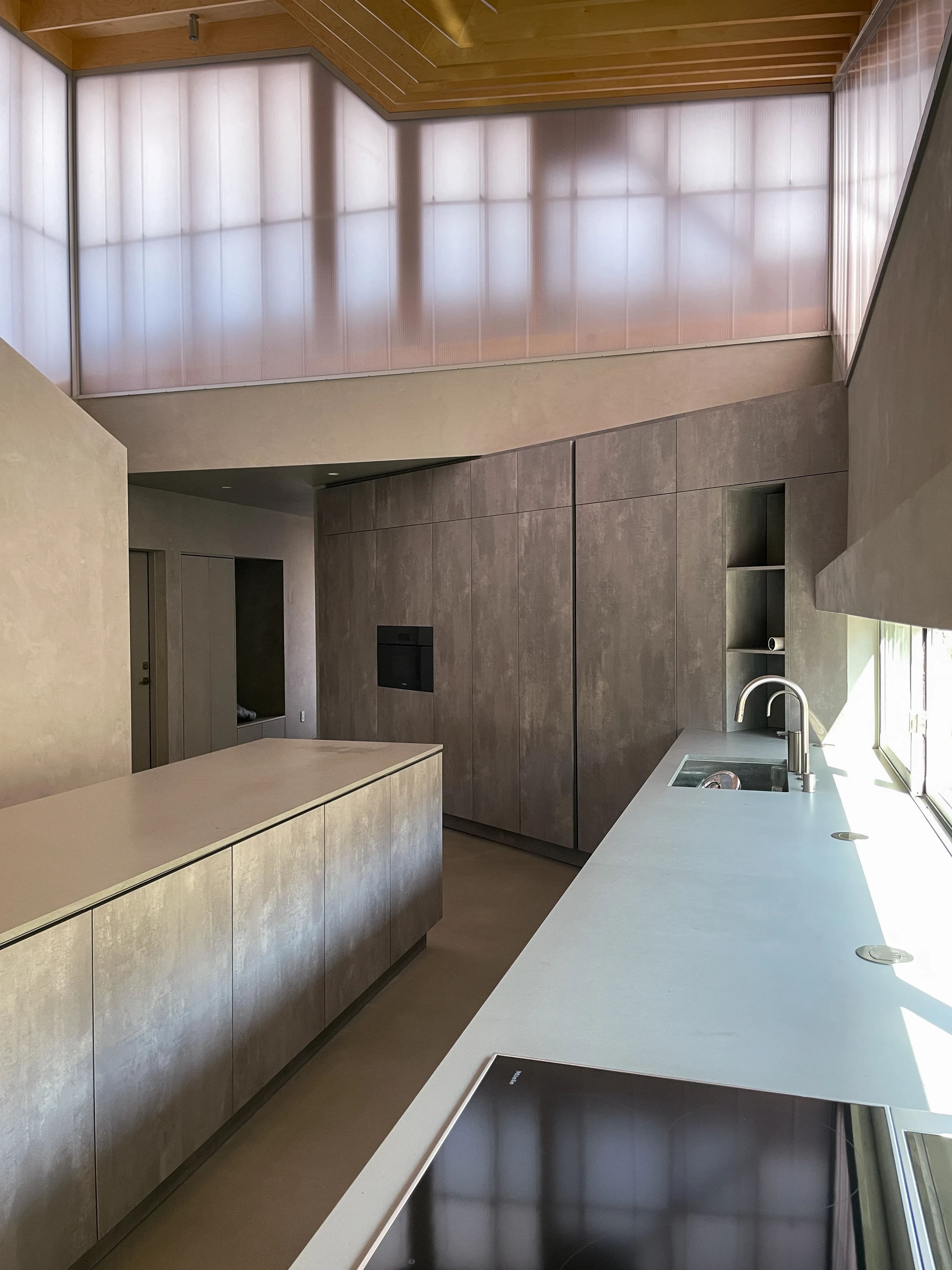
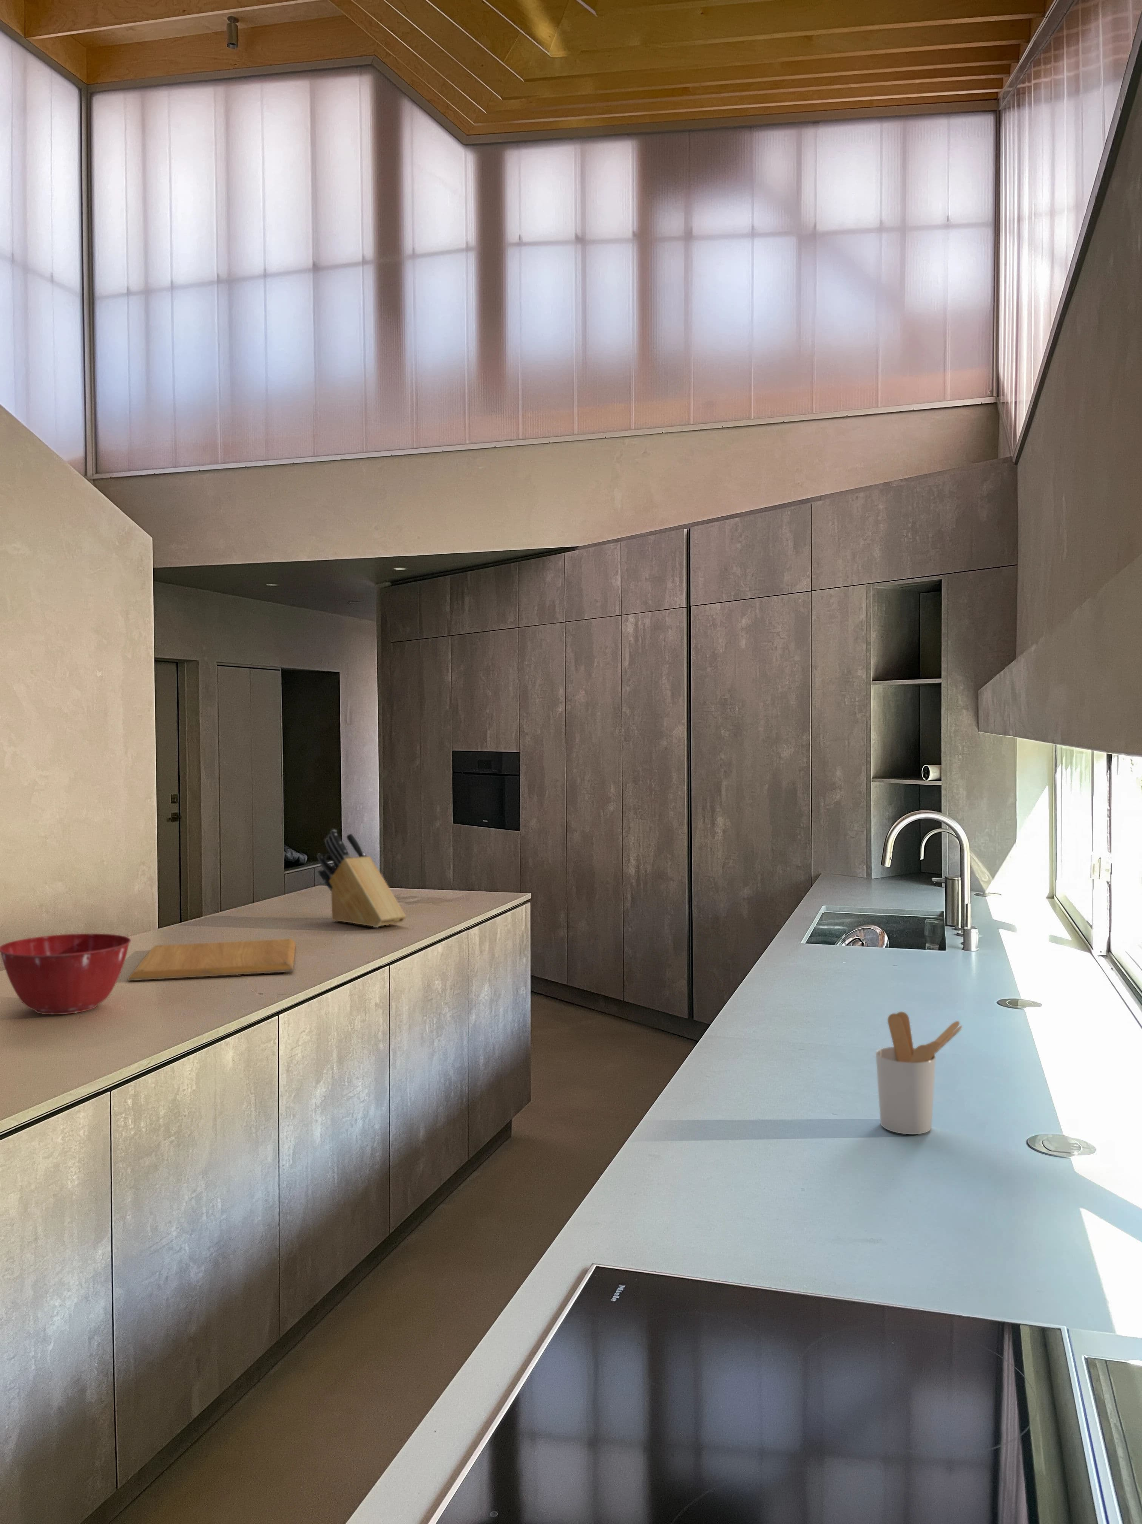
+ knife block [317,829,407,928]
+ mixing bowl [0,934,132,1015]
+ utensil holder [876,1012,962,1135]
+ chopping board [127,938,296,980]
